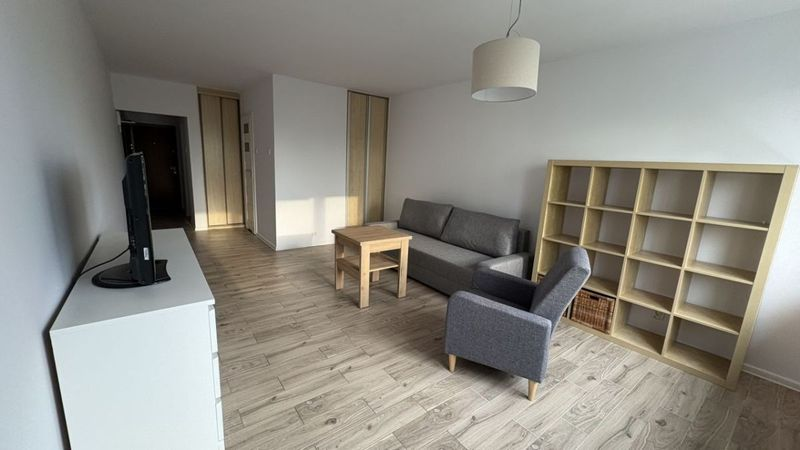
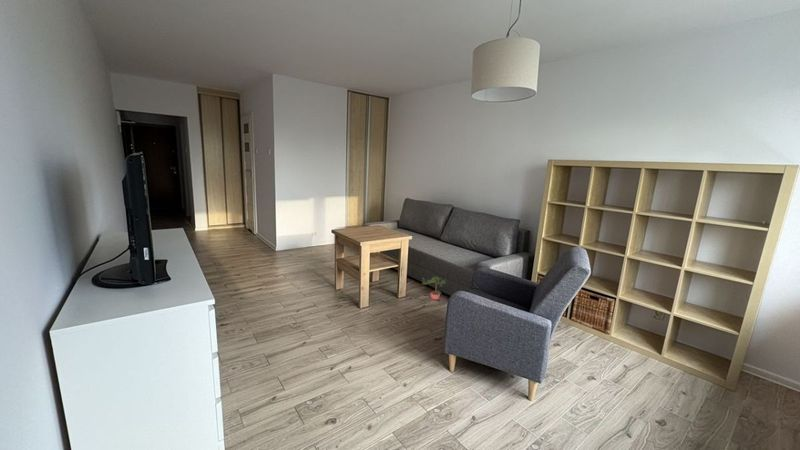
+ potted plant [421,275,447,302]
